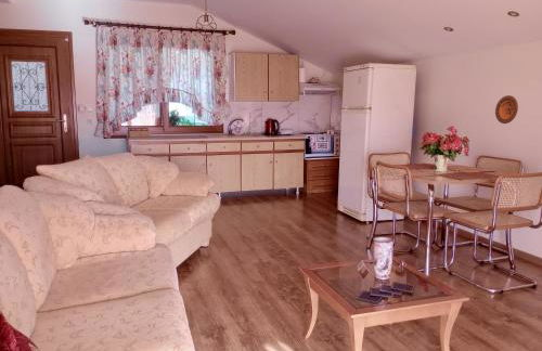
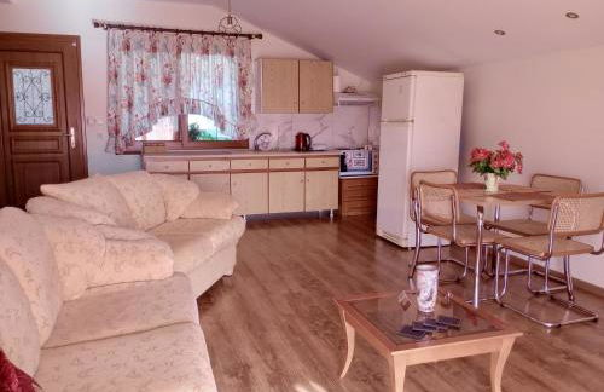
- decorative plate [494,94,519,125]
